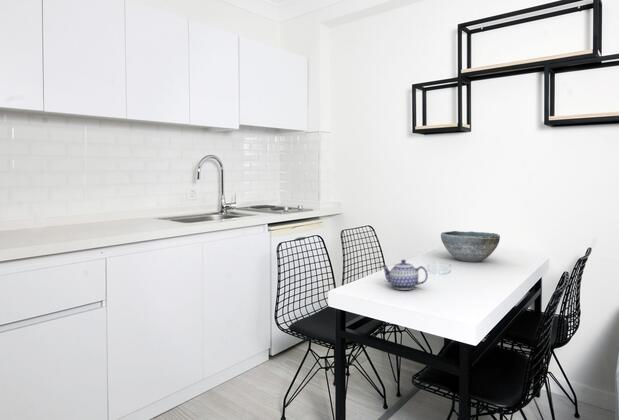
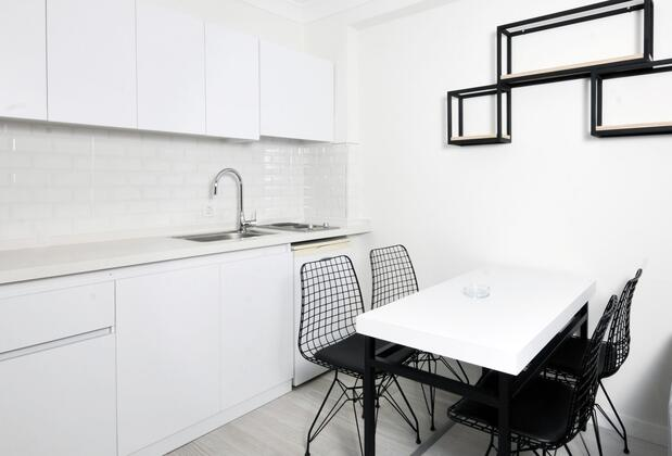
- bowl [440,230,501,263]
- teapot [380,259,429,291]
